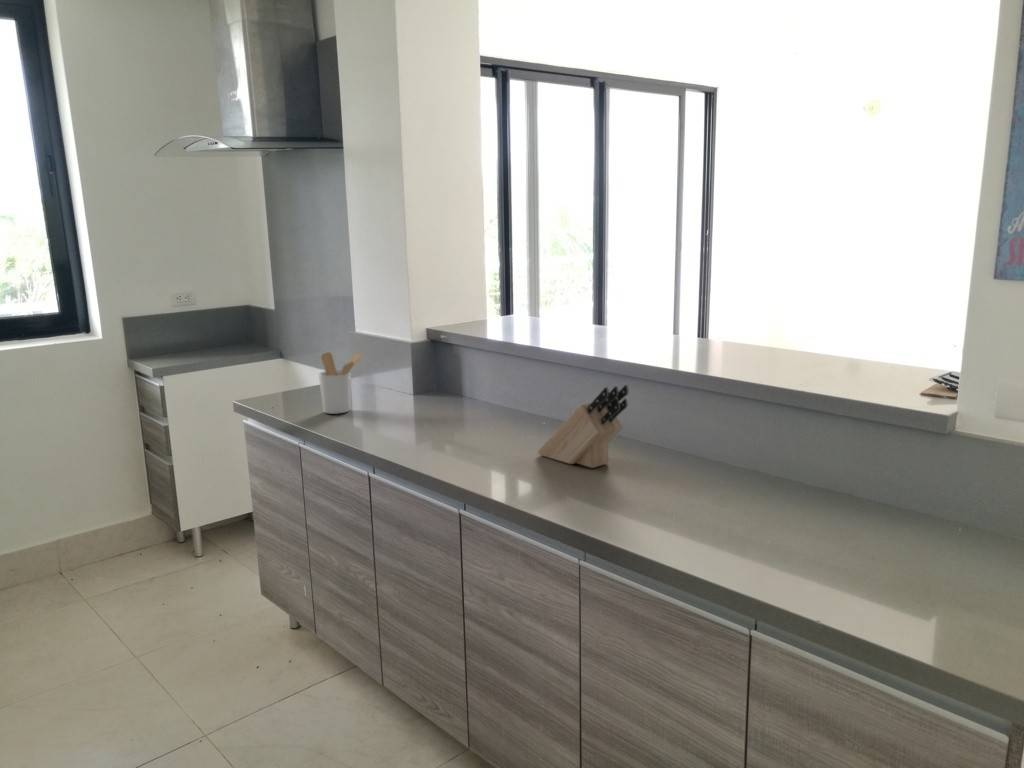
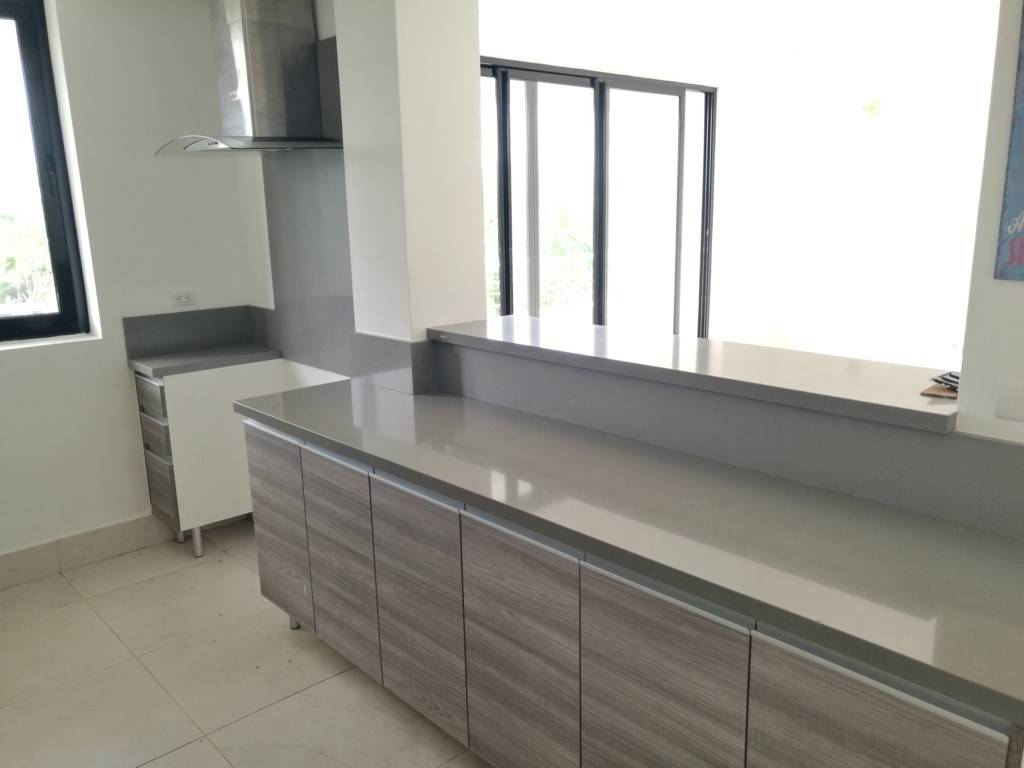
- knife block [536,384,629,469]
- utensil holder [318,351,363,415]
